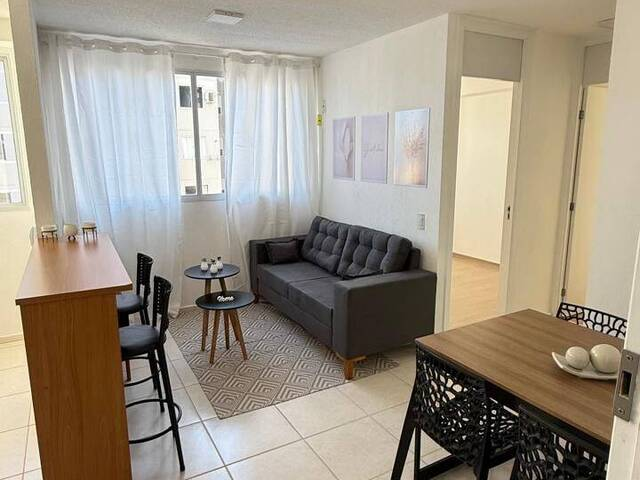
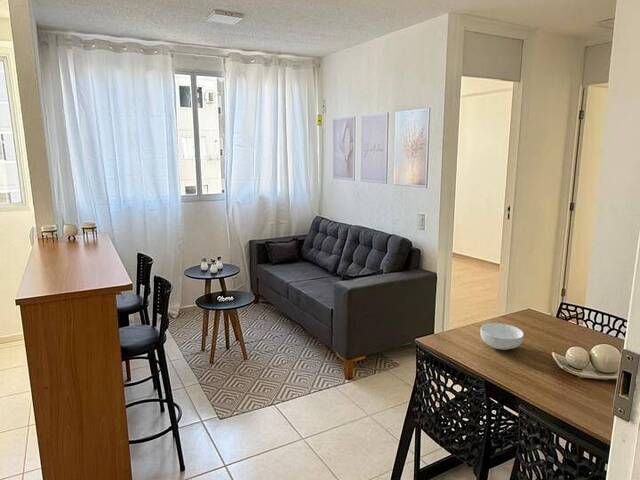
+ cereal bowl [479,322,525,351]
